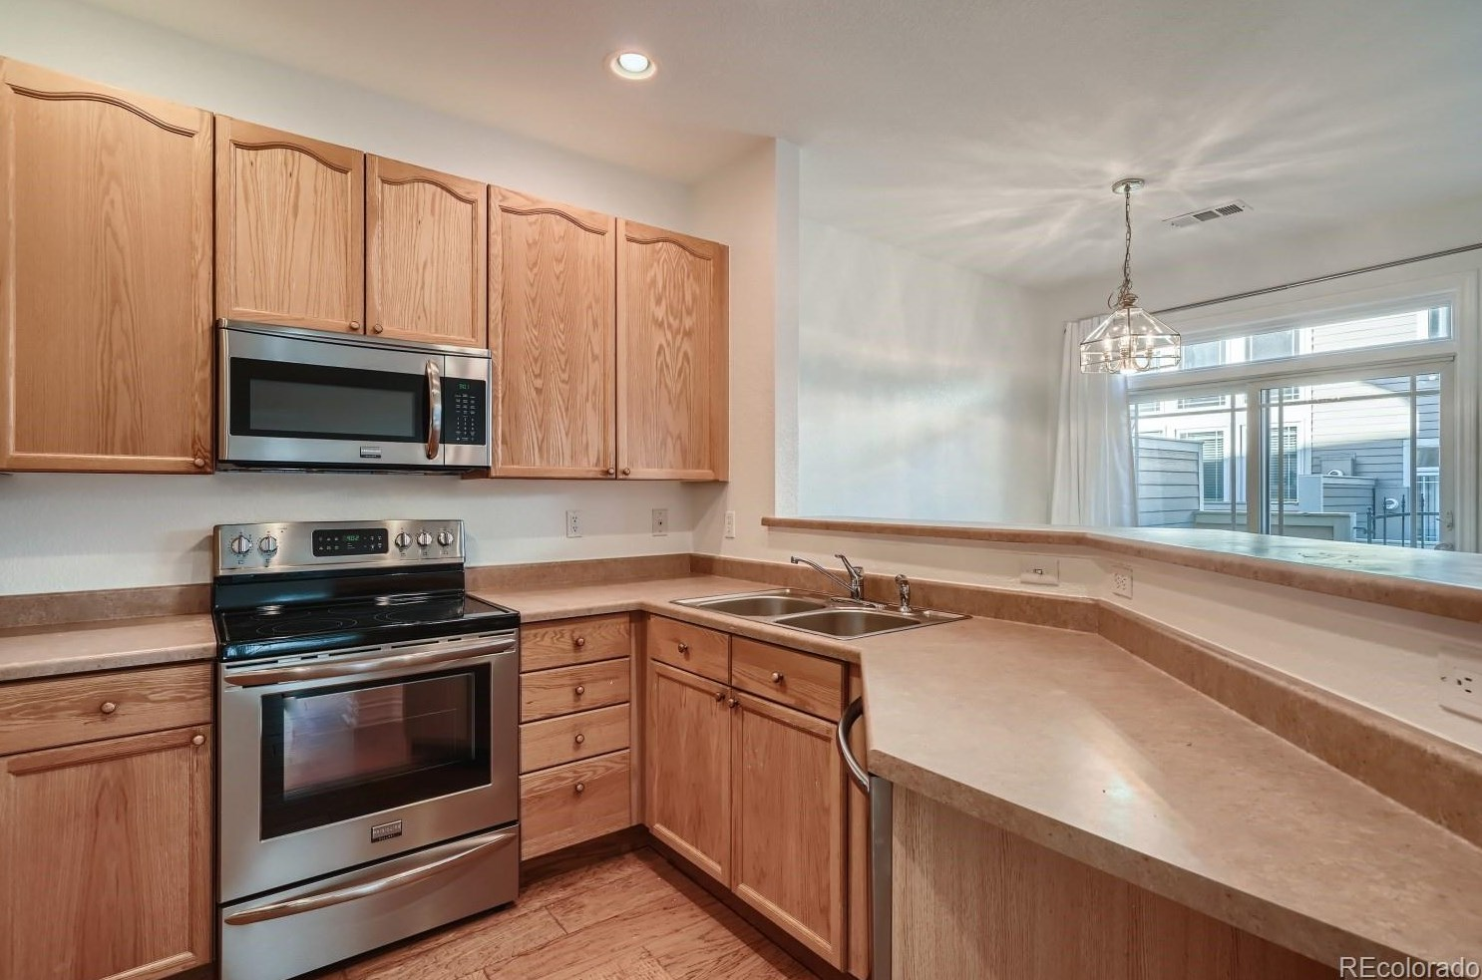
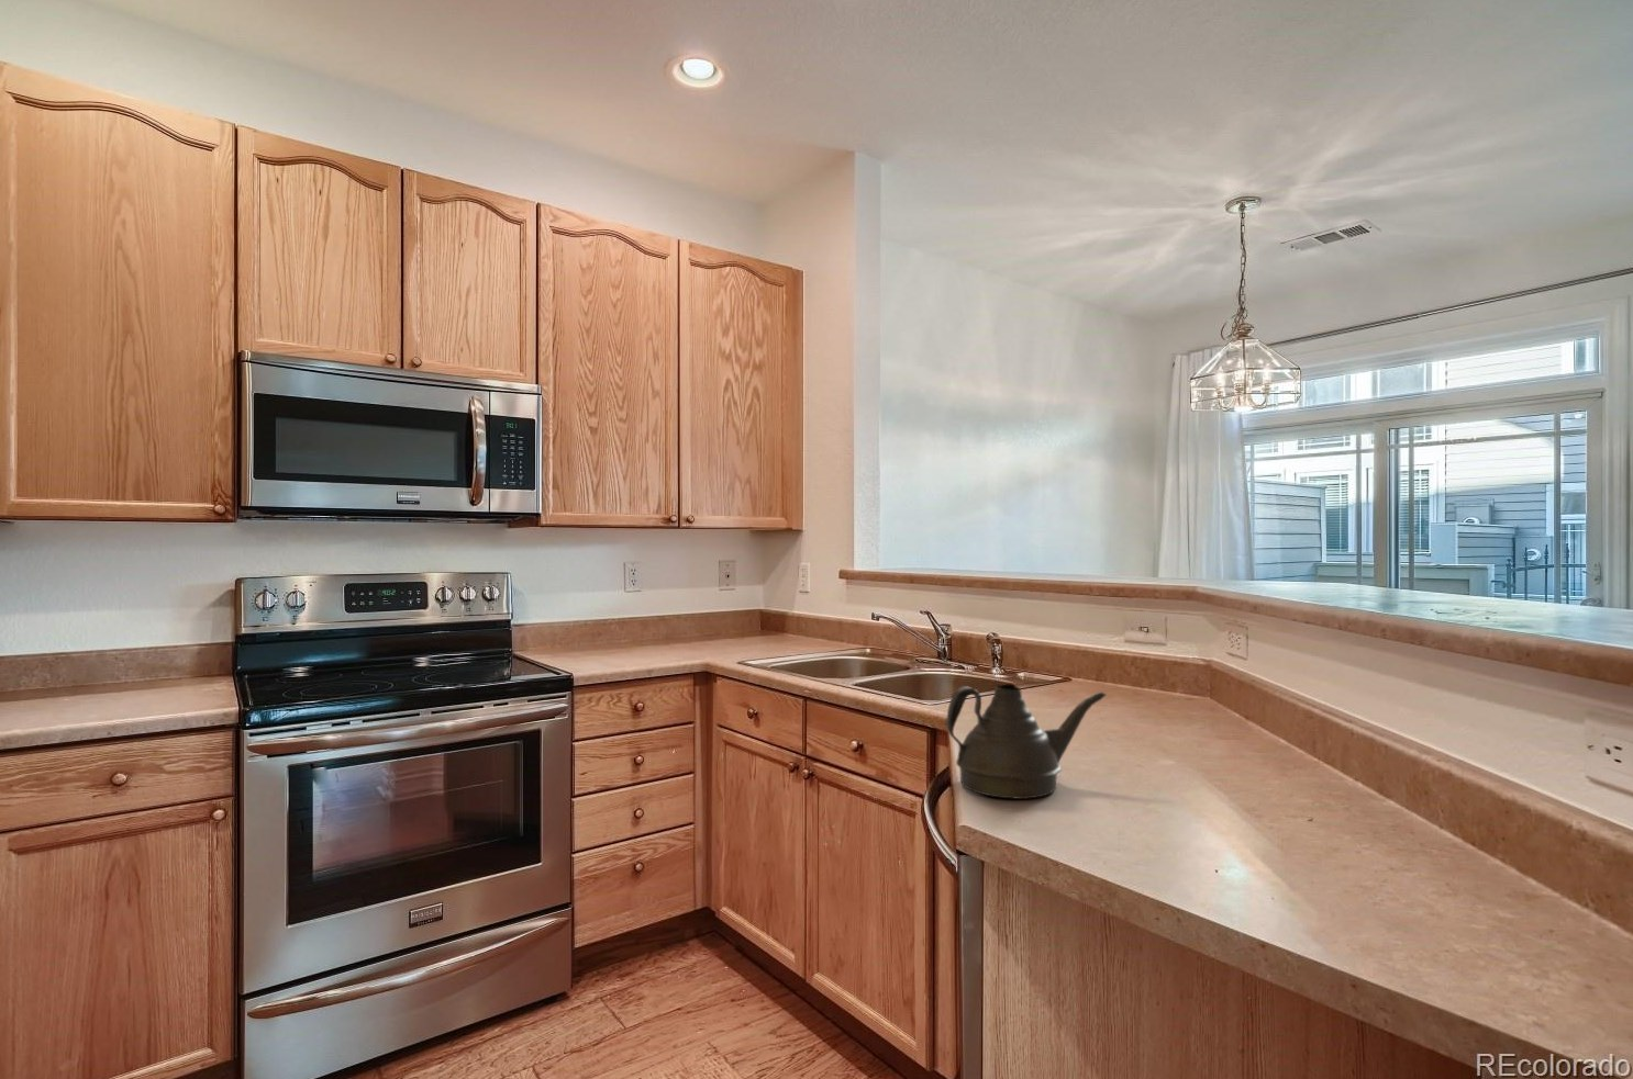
+ teapot [945,684,1106,800]
